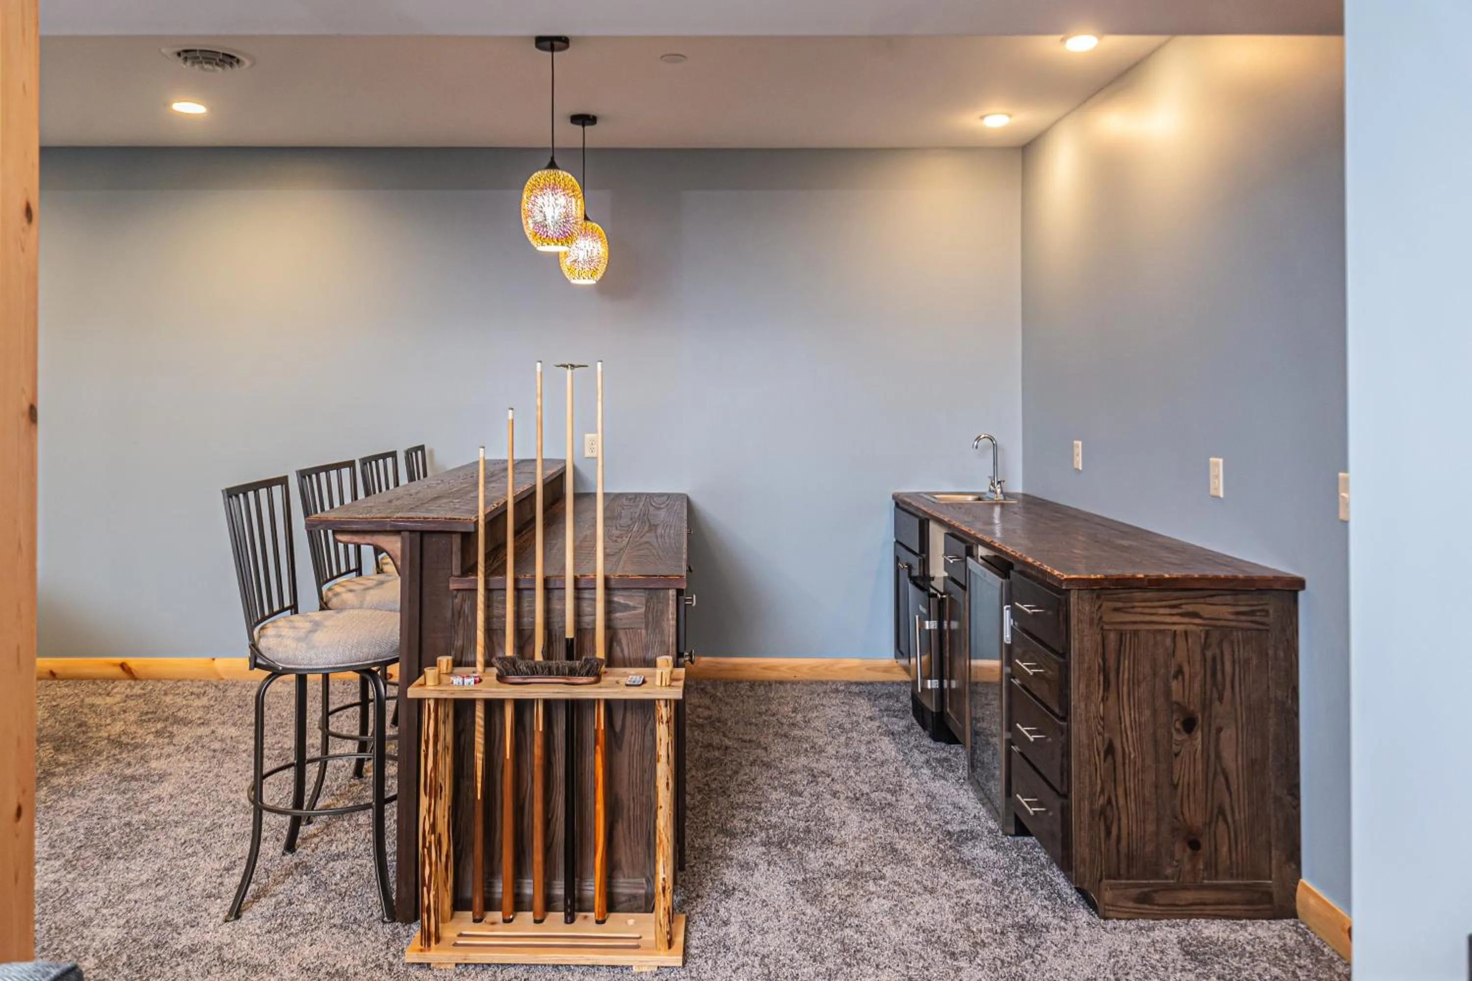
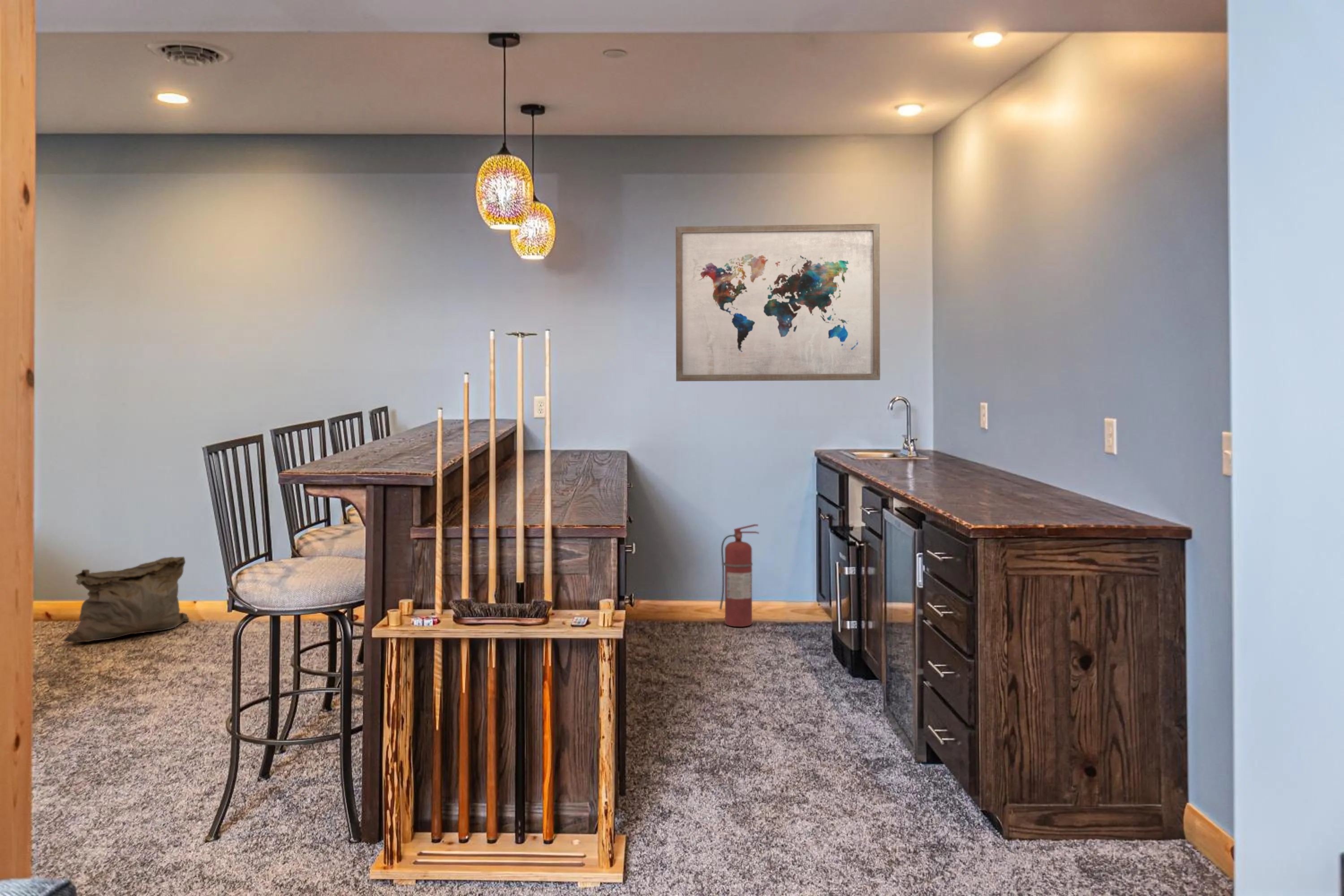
+ wall art [675,223,881,382]
+ fire extinguisher [719,524,760,627]
+ bag [62,556,190,642]
